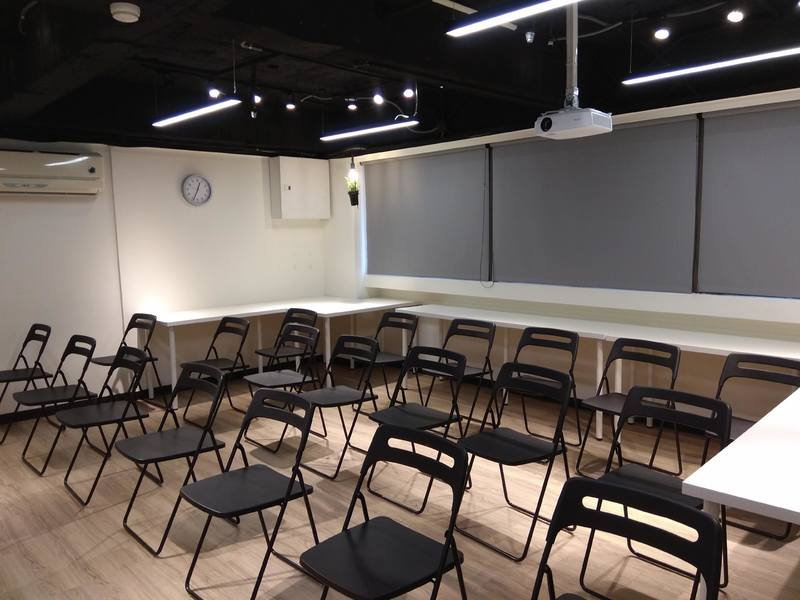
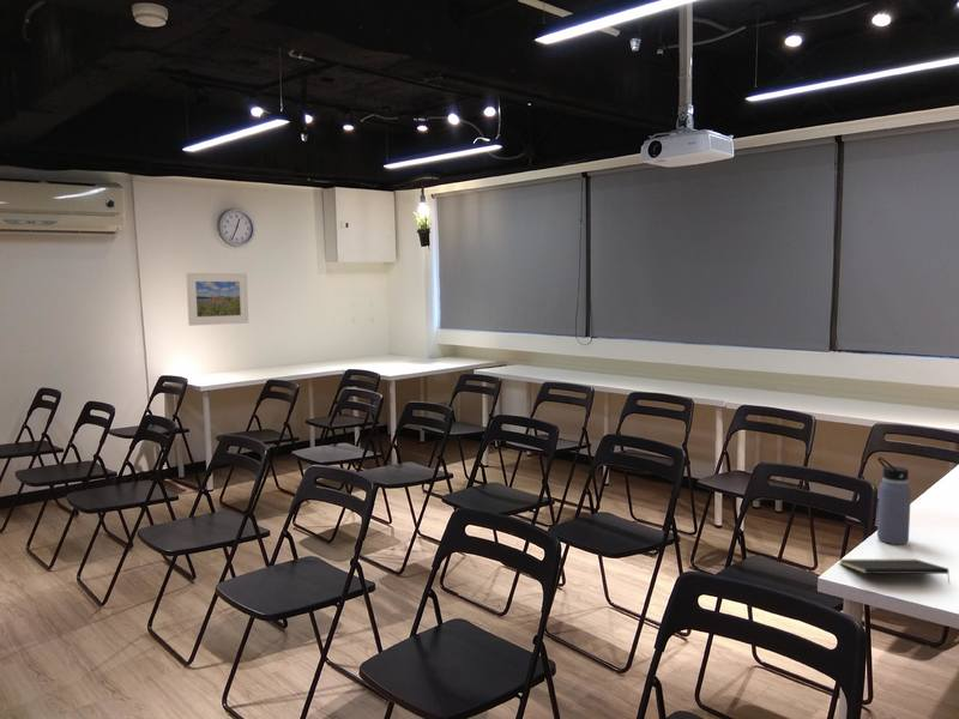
+ notepad [838,558,952,586]
+ water bottle [876,455,912,545]
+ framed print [185,272,249,327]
